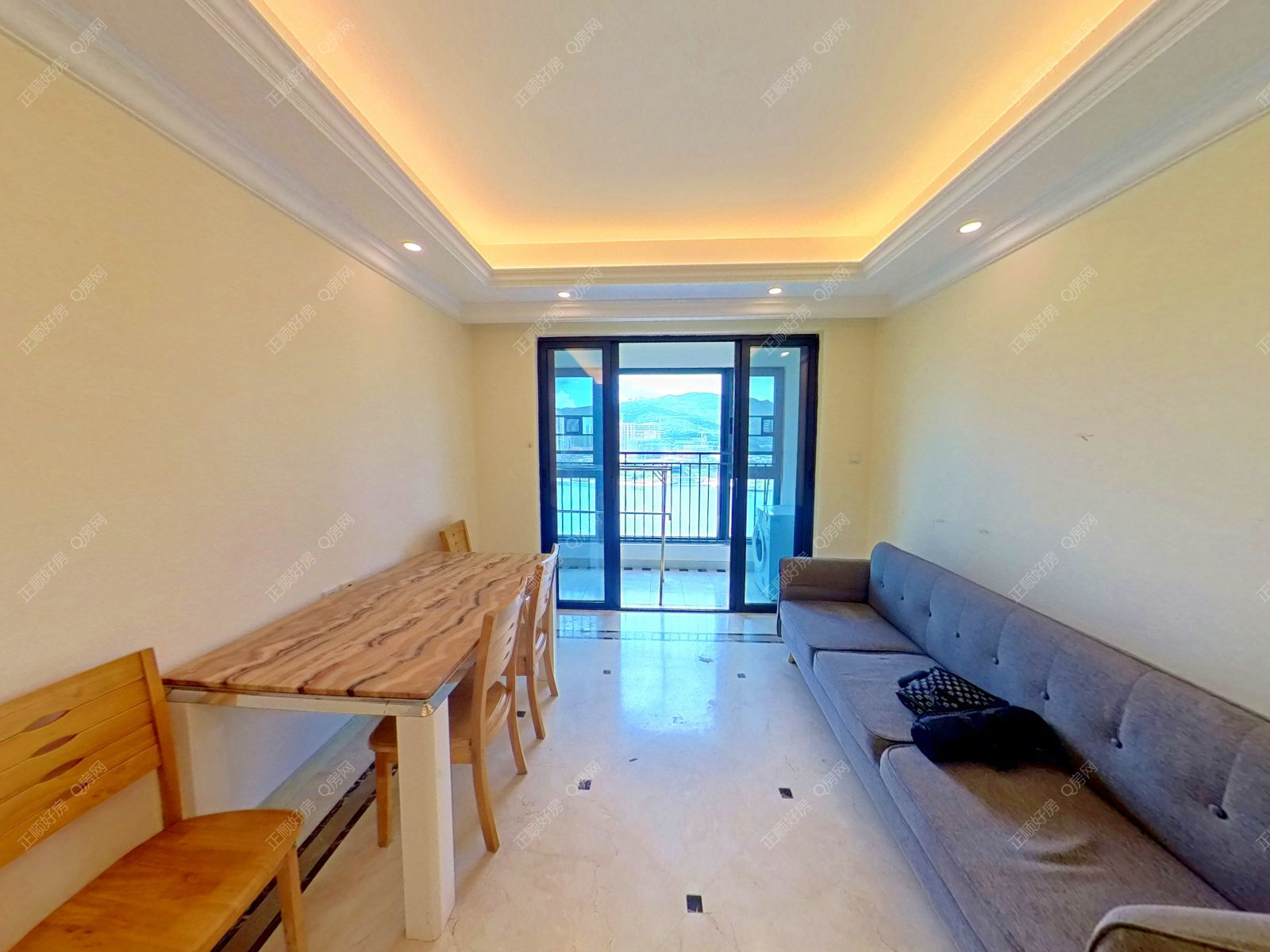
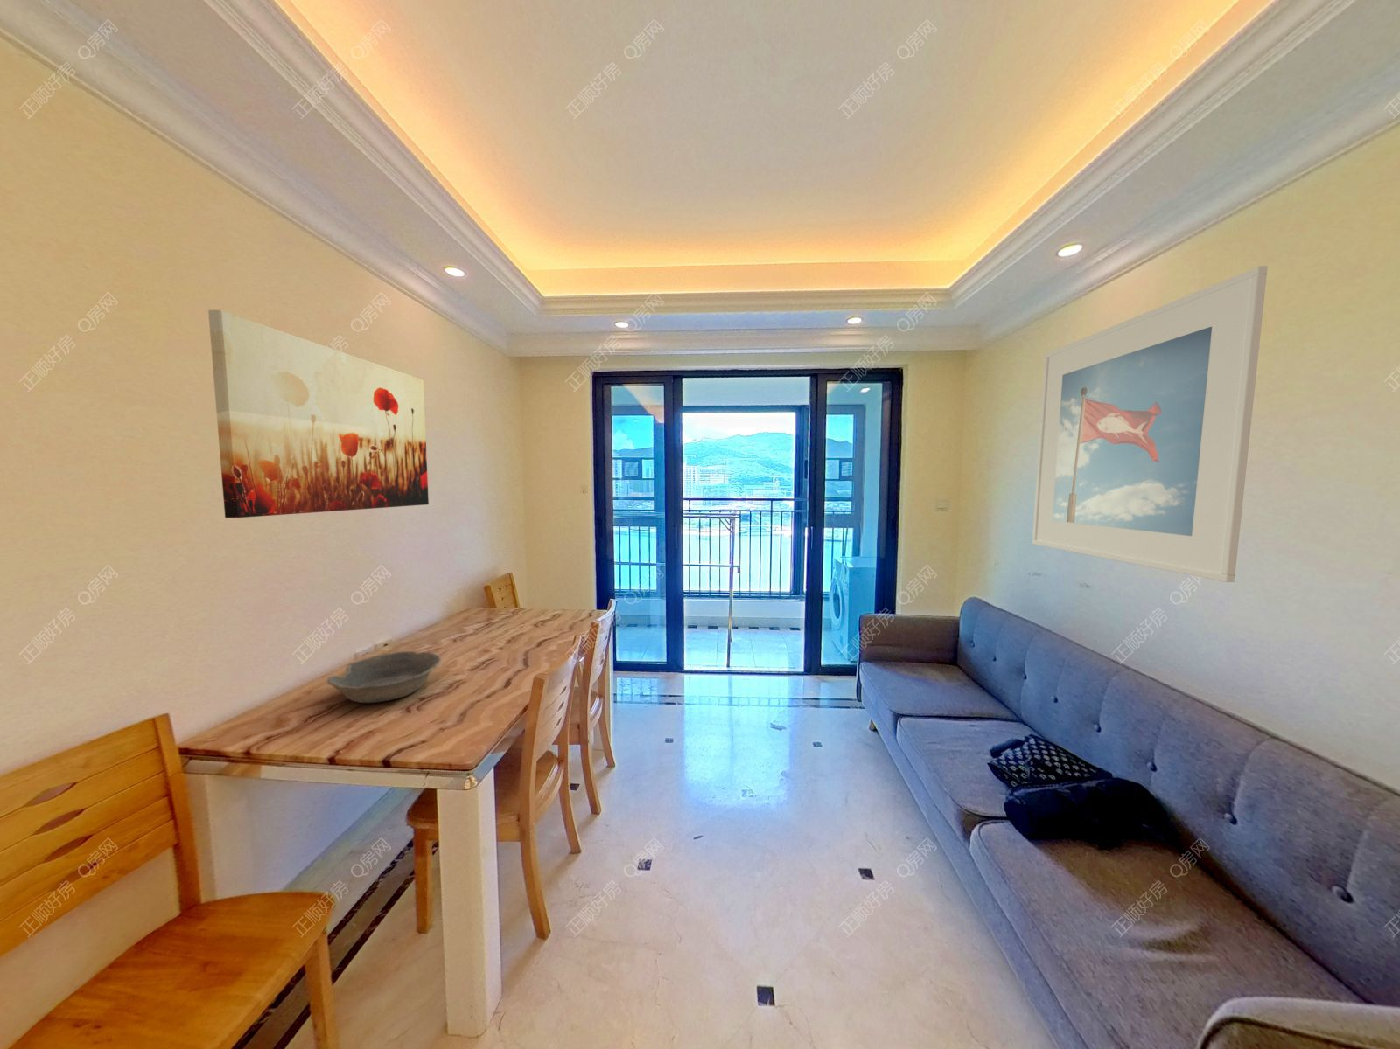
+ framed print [1032,264,1269,583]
+ wall art [207,310,430,518]
+ bowl [326,650,442,704]
